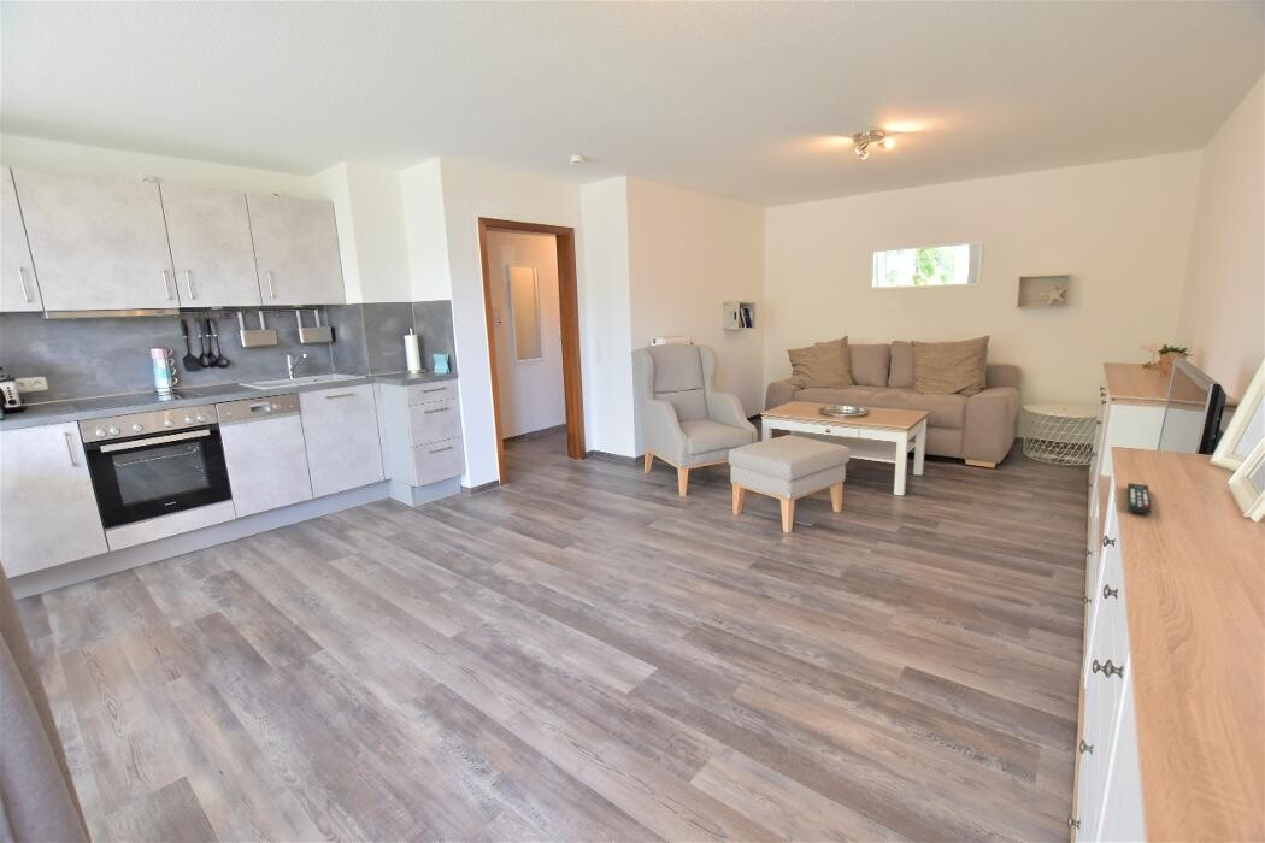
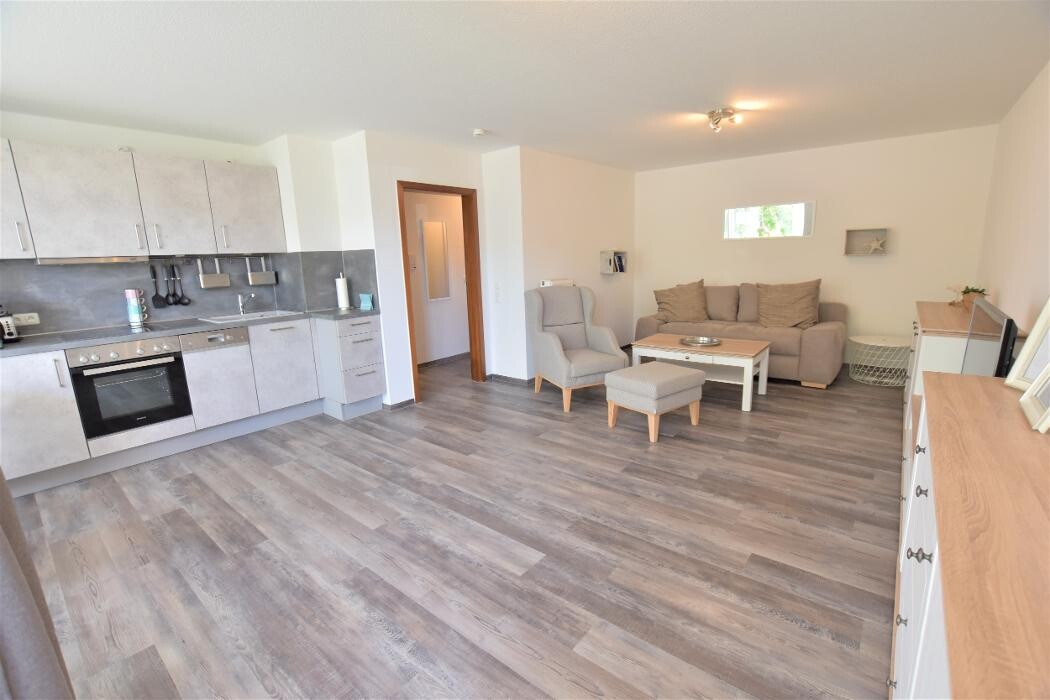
- remote control [1126,482,1152,515]
